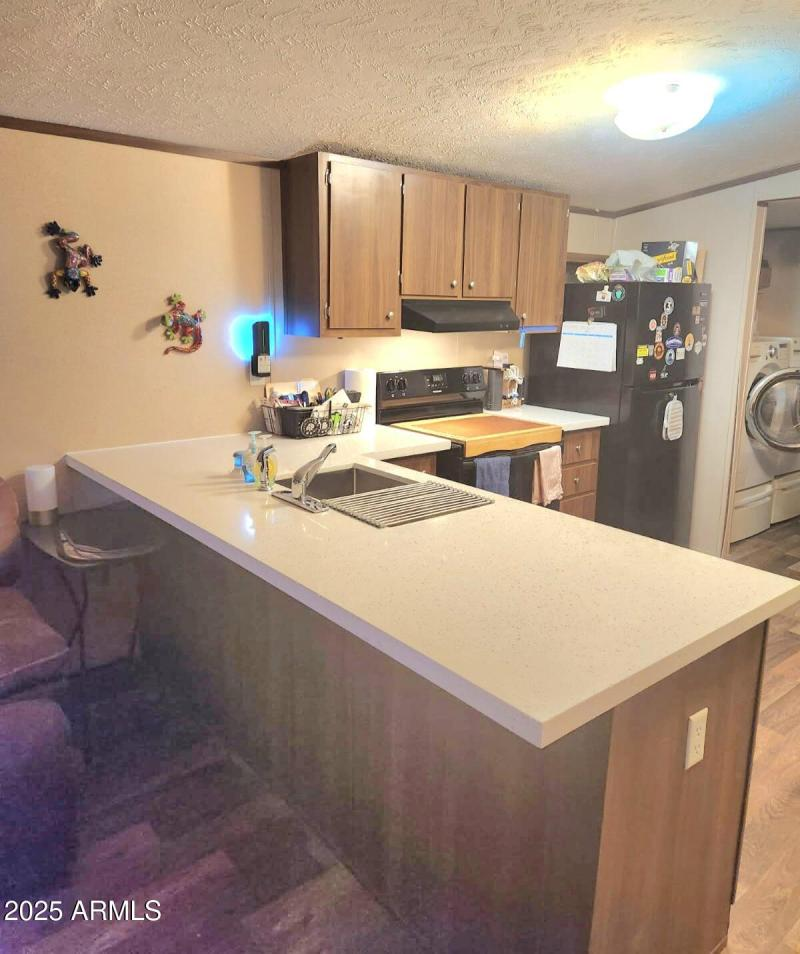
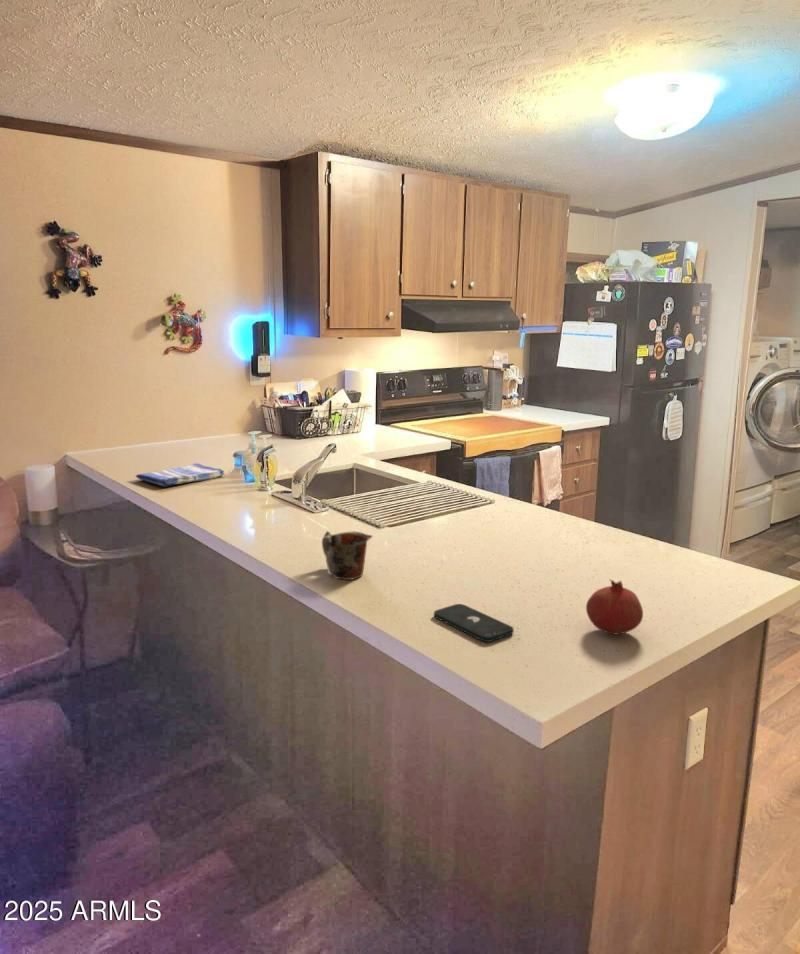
+ fruit [585,578,644,635]
+ smartphone [433,603,515,643]
+ dish towel [135,462,226,488]
+ mug [321,530,373,581]
